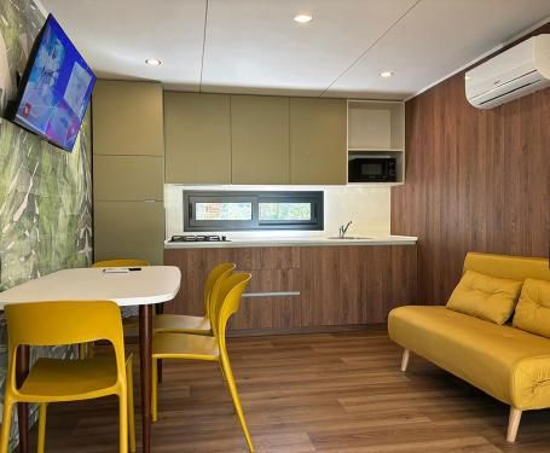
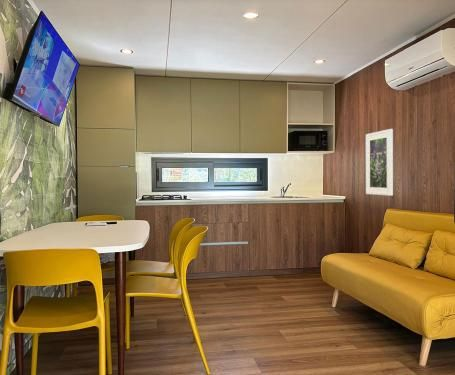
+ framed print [365,128,394,197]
